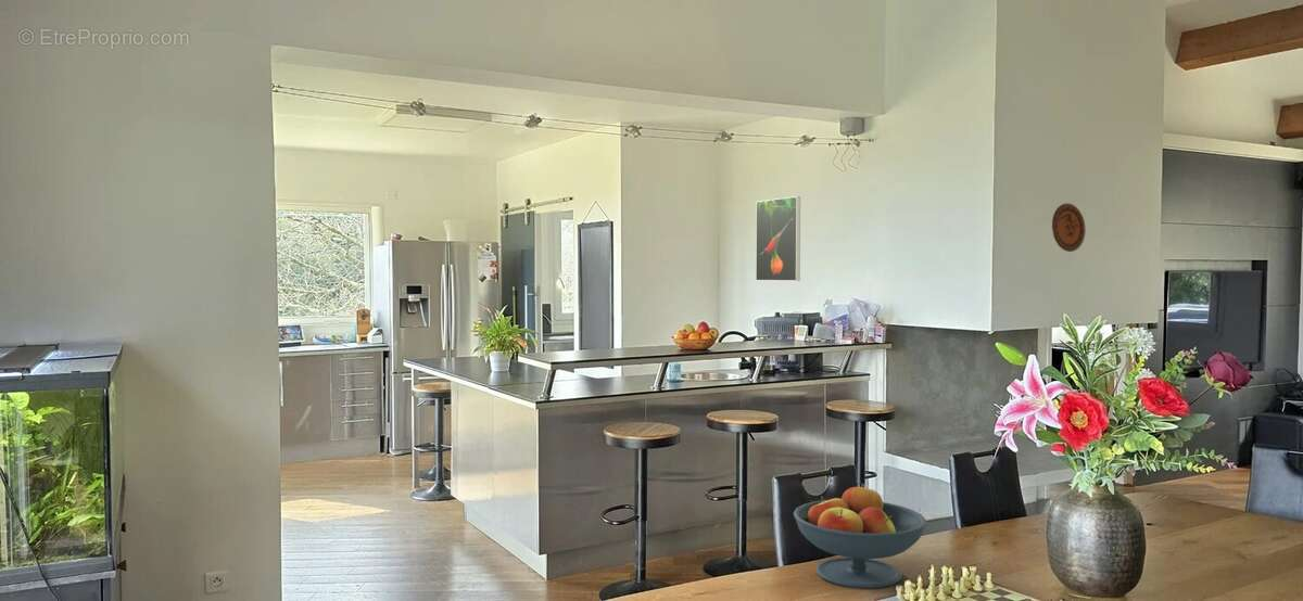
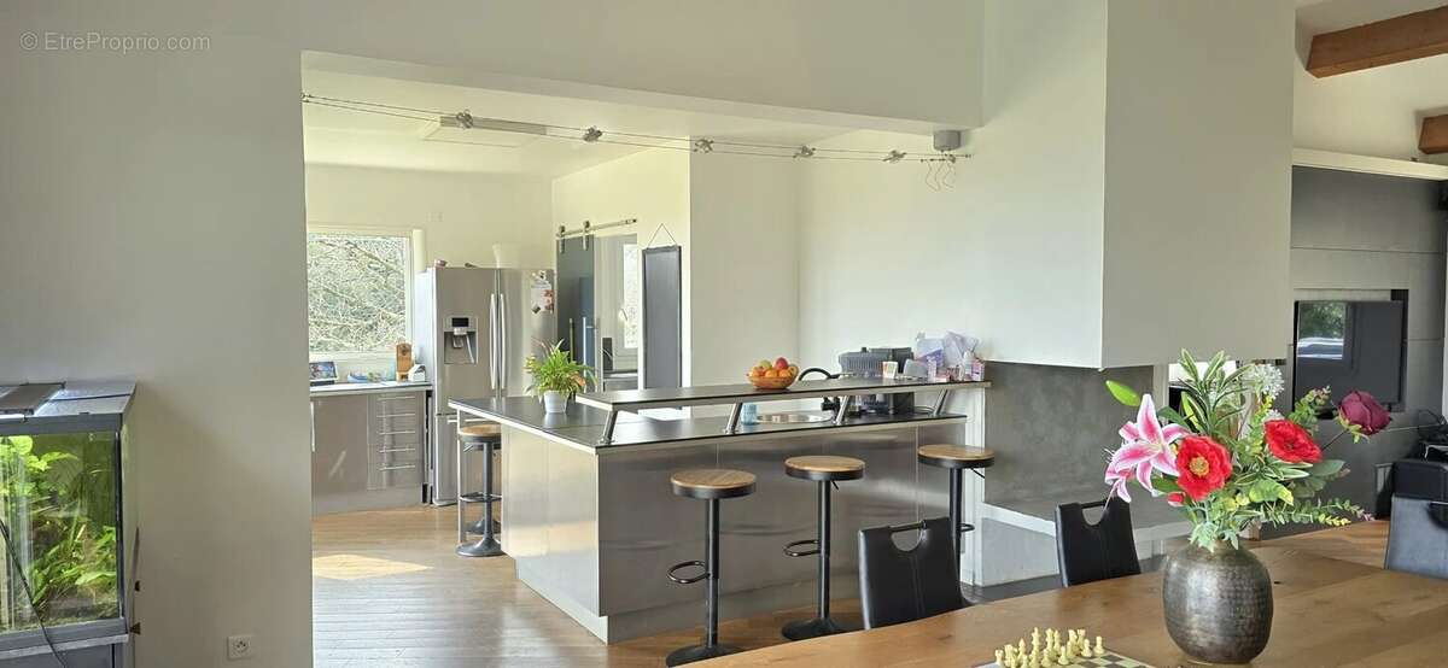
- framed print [755,195,801,282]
- decorative plate [1051,203,1087,253]
- fruit bowl [793,483,927,589]
